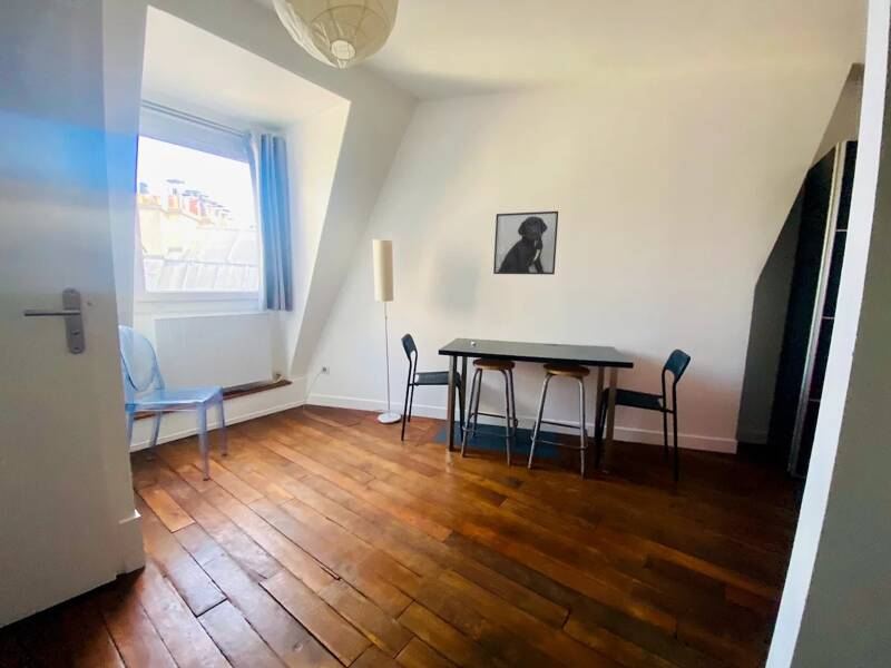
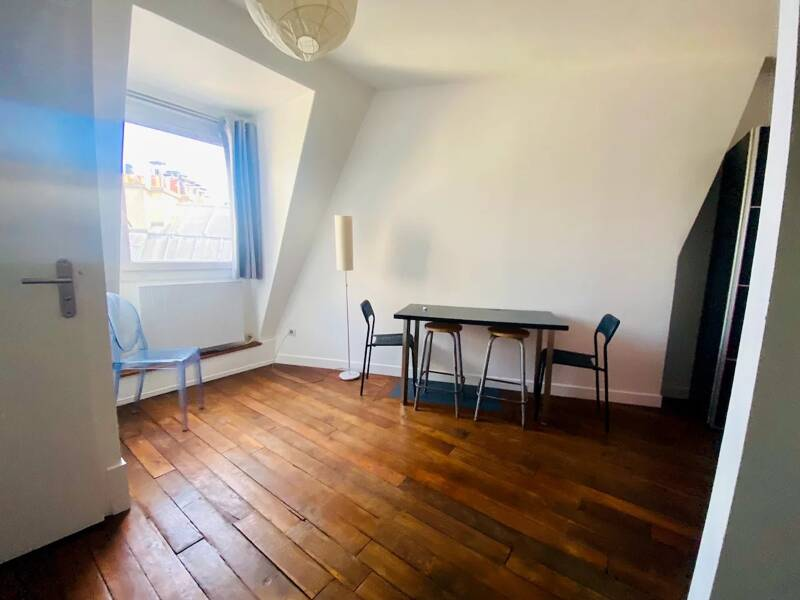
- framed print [492,210,559,276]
